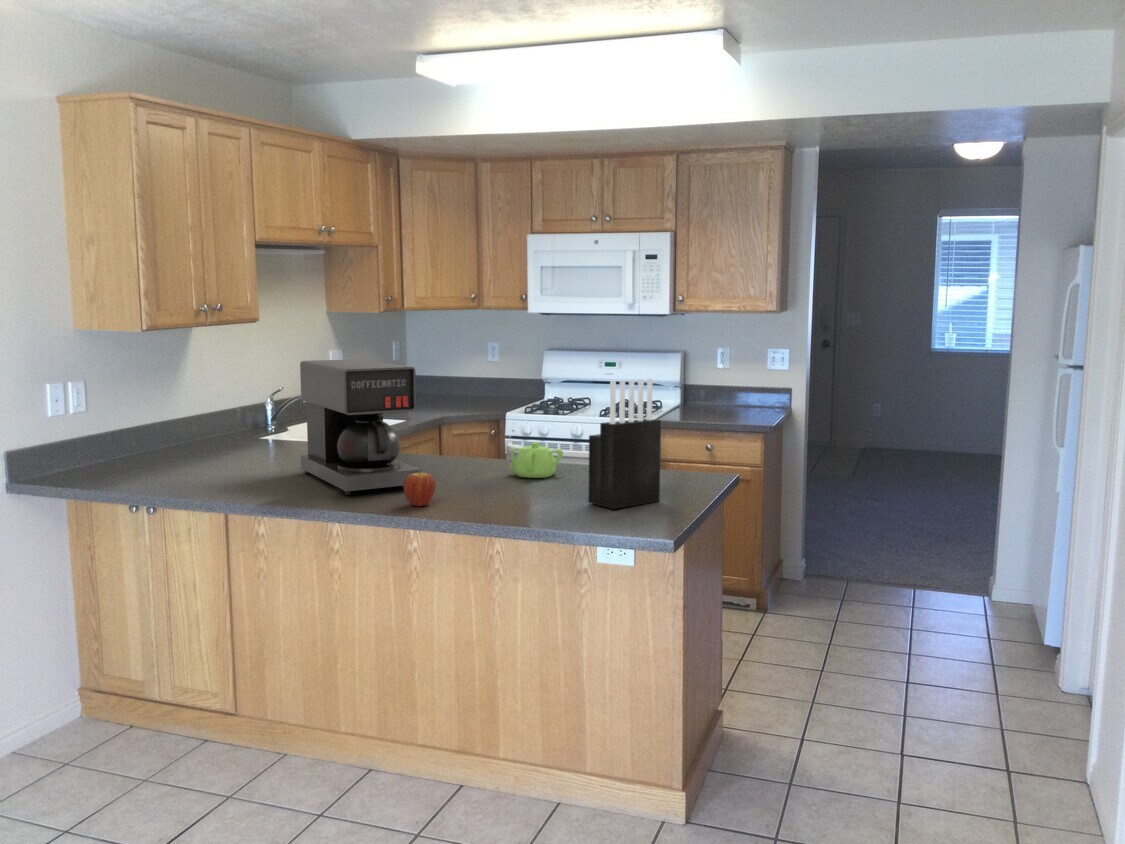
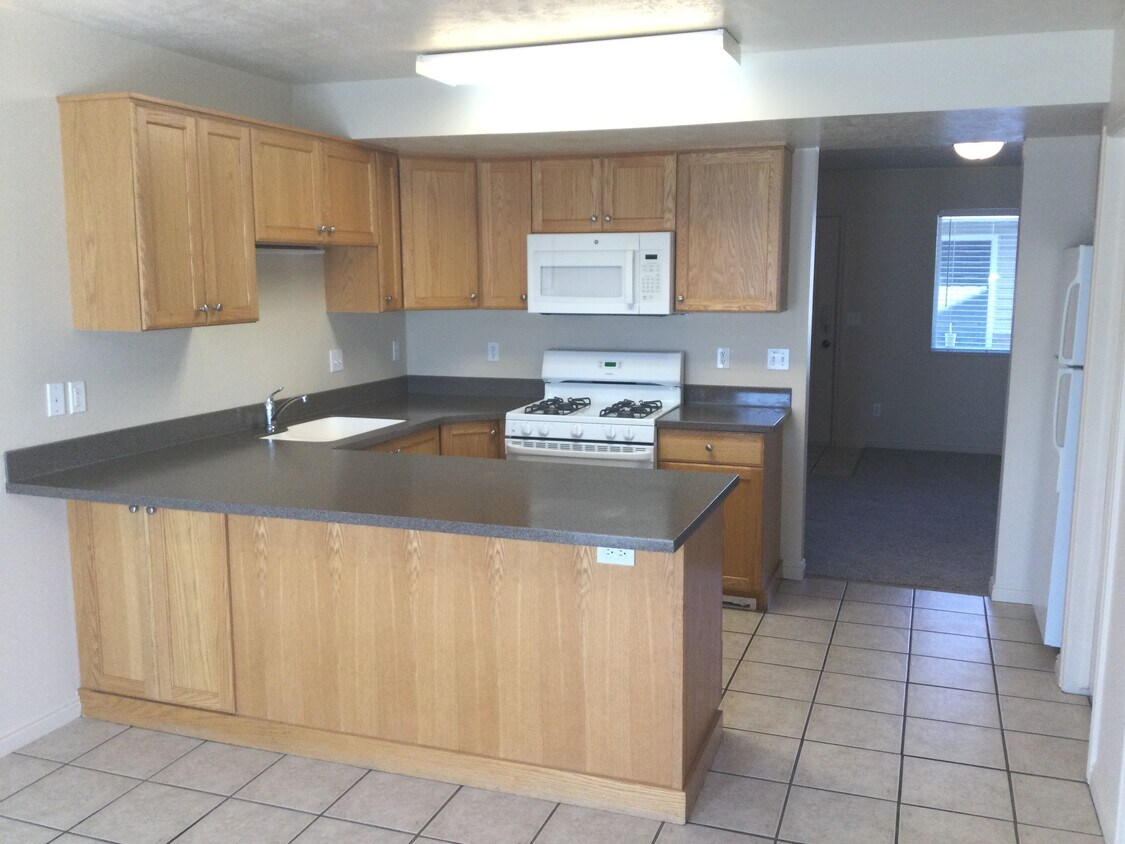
- teapot [508,441,564,479]
- fruit [402,470,436,507]
- knife block [587,377,662,510]
- coffee maker [299,358,422,496]
